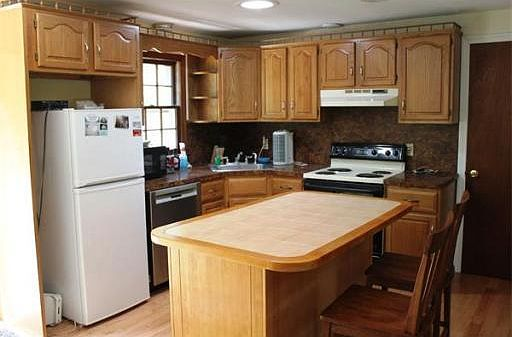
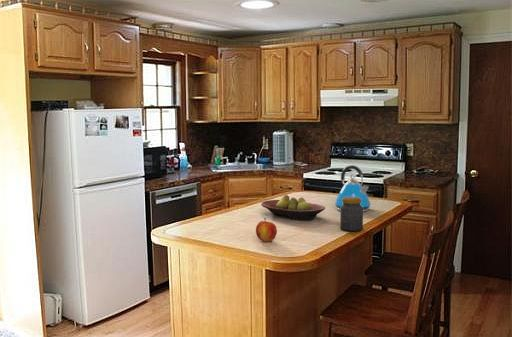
+ apple [255,217,278,243]
+ jar [339,197,364,232]
+ kettle [334,164,372,213]
+ fruit bowl [260,194,326,221]
